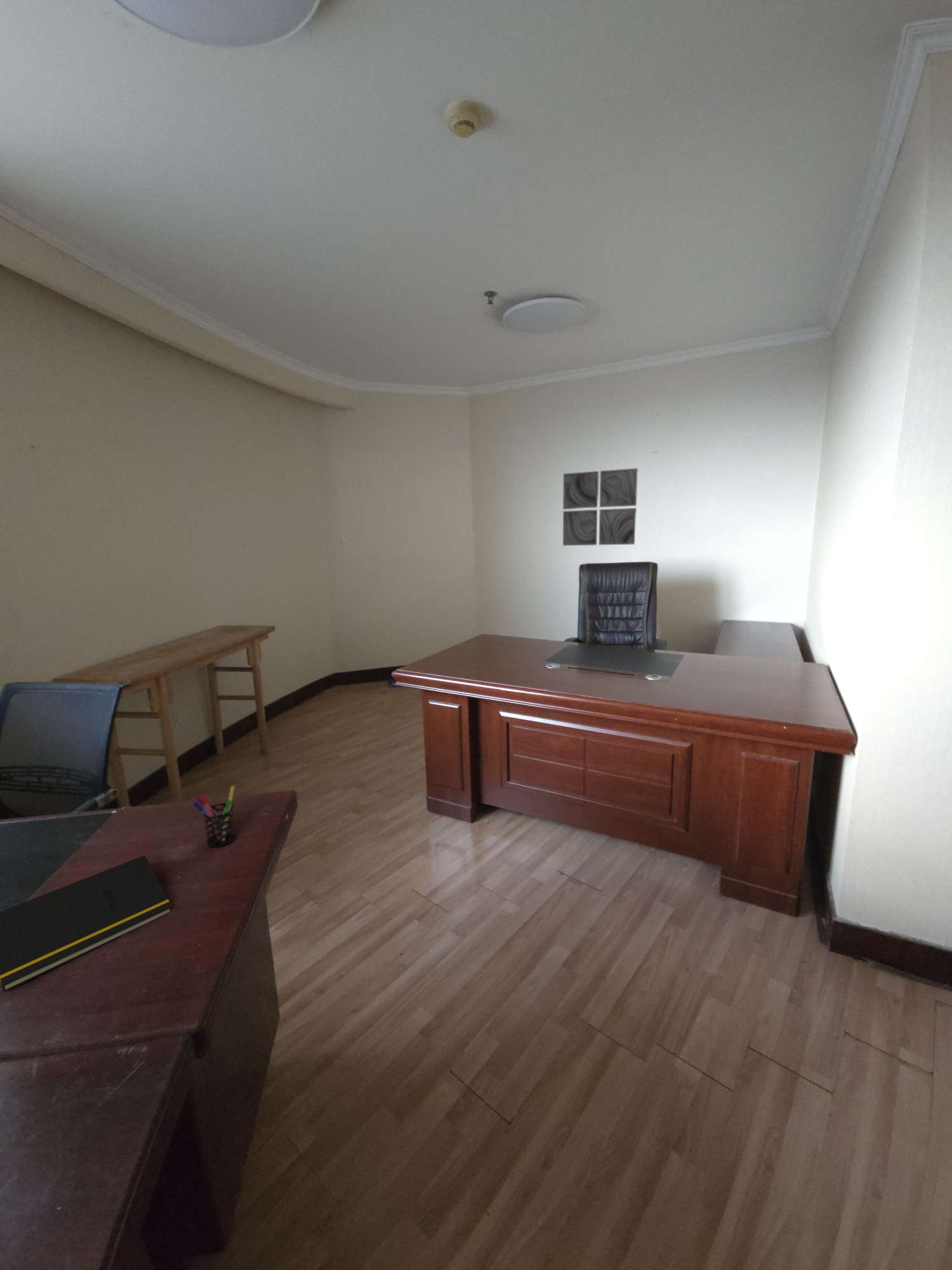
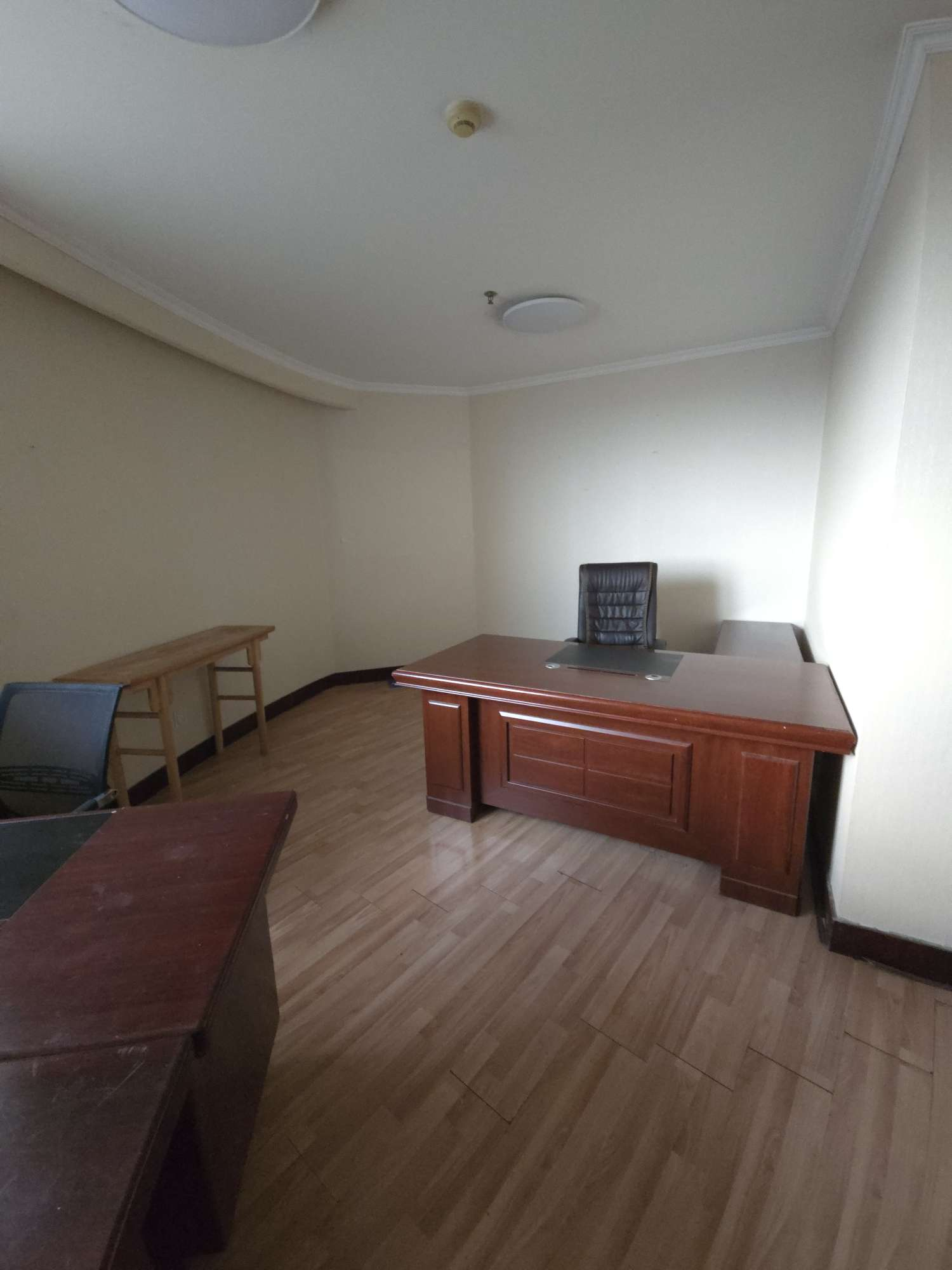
- notepad [0,855,172,993]
- pen holder [191,785,237,848]
- wall art [562,467,638,546]
